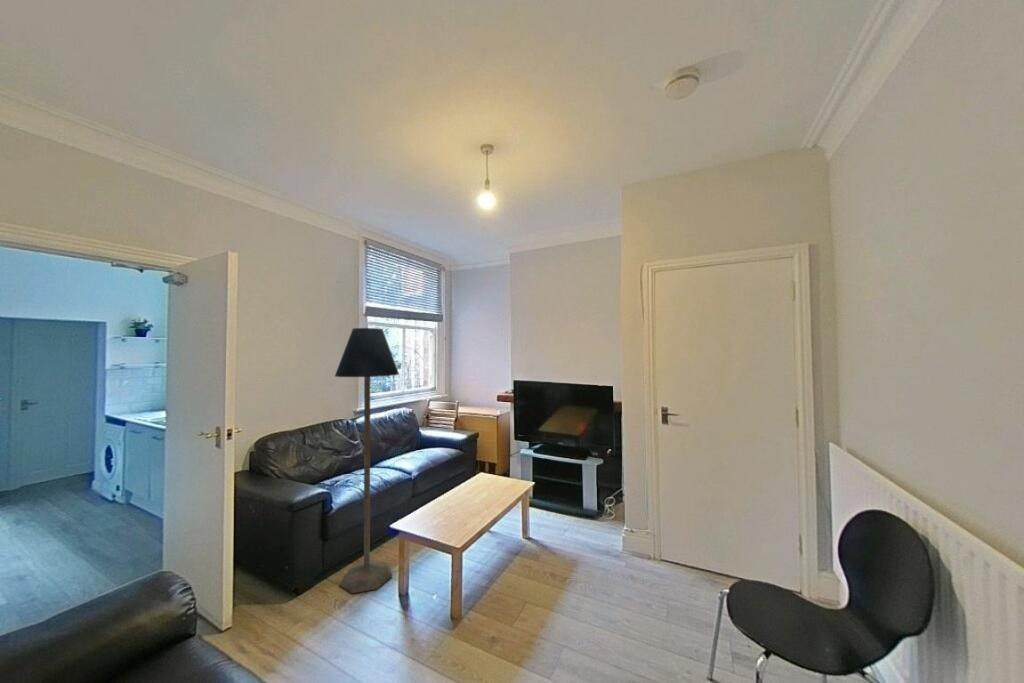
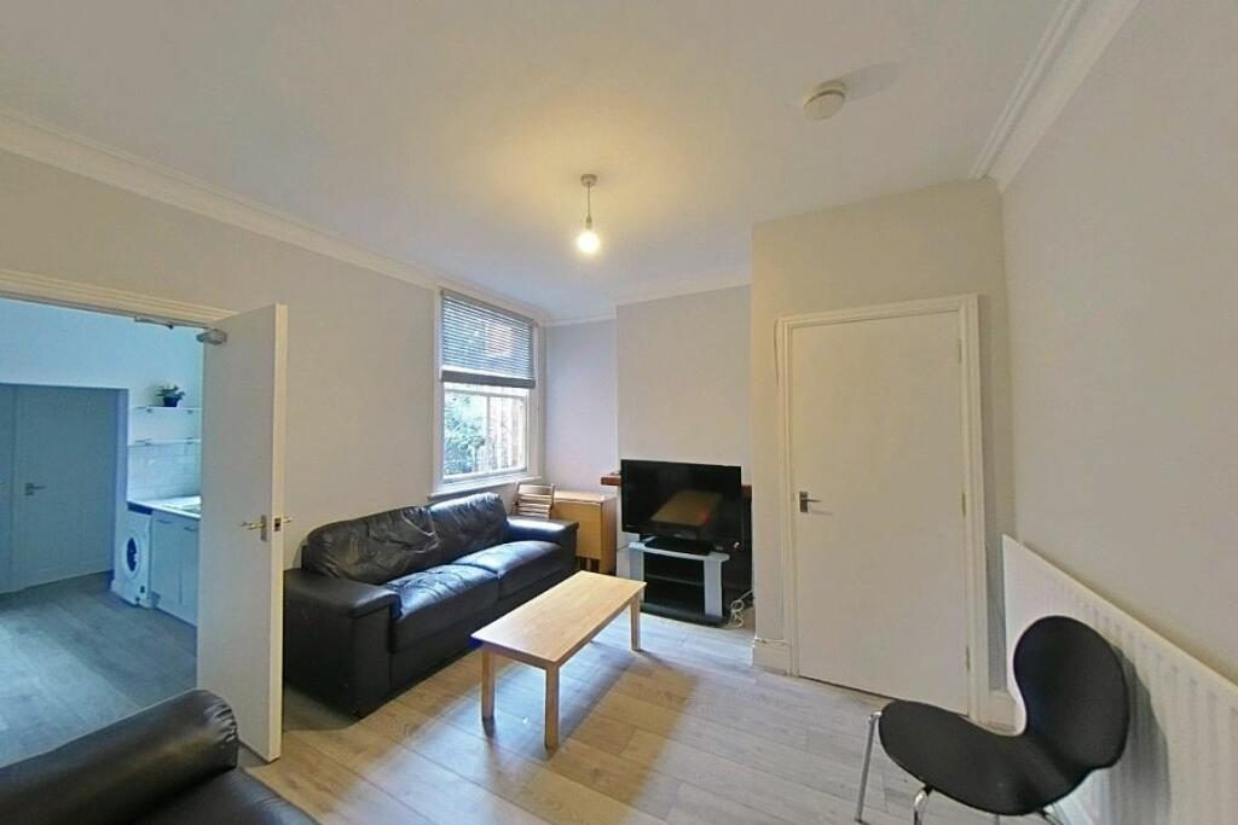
- floor lamp [334,327,400,594]
